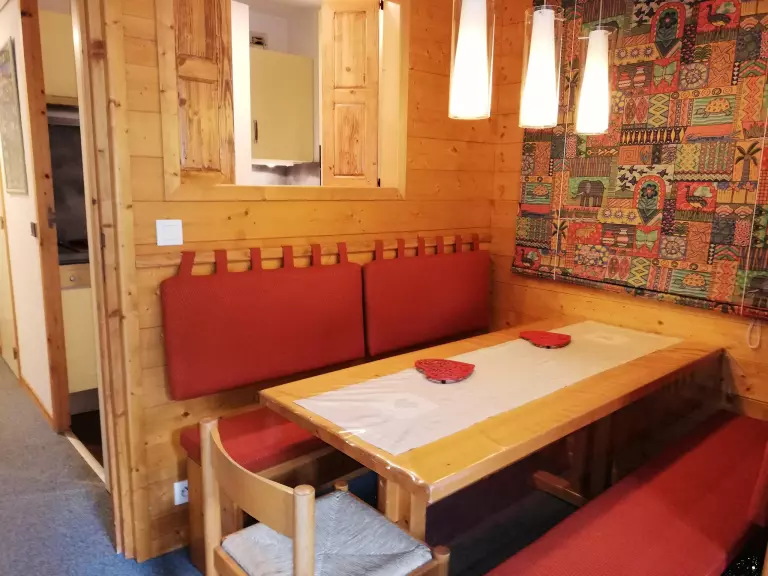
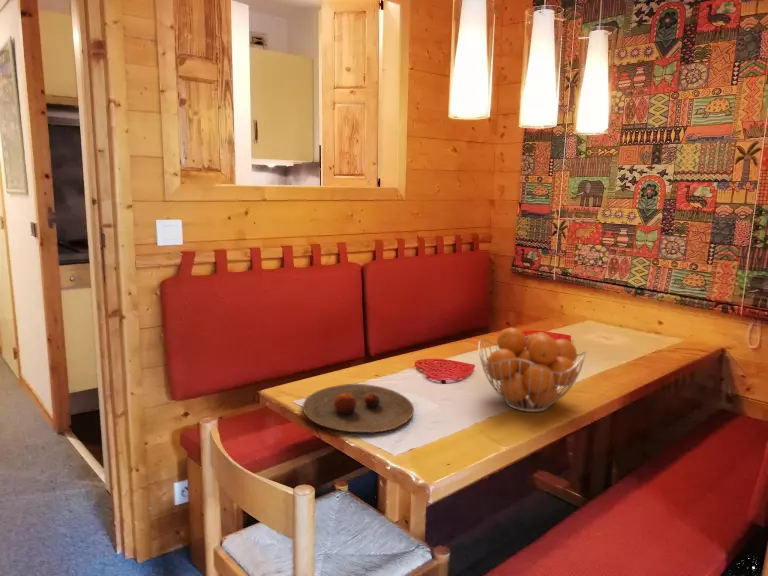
+ plate [302,383,415,434]
+ fruit basket [477,326,587,413]
